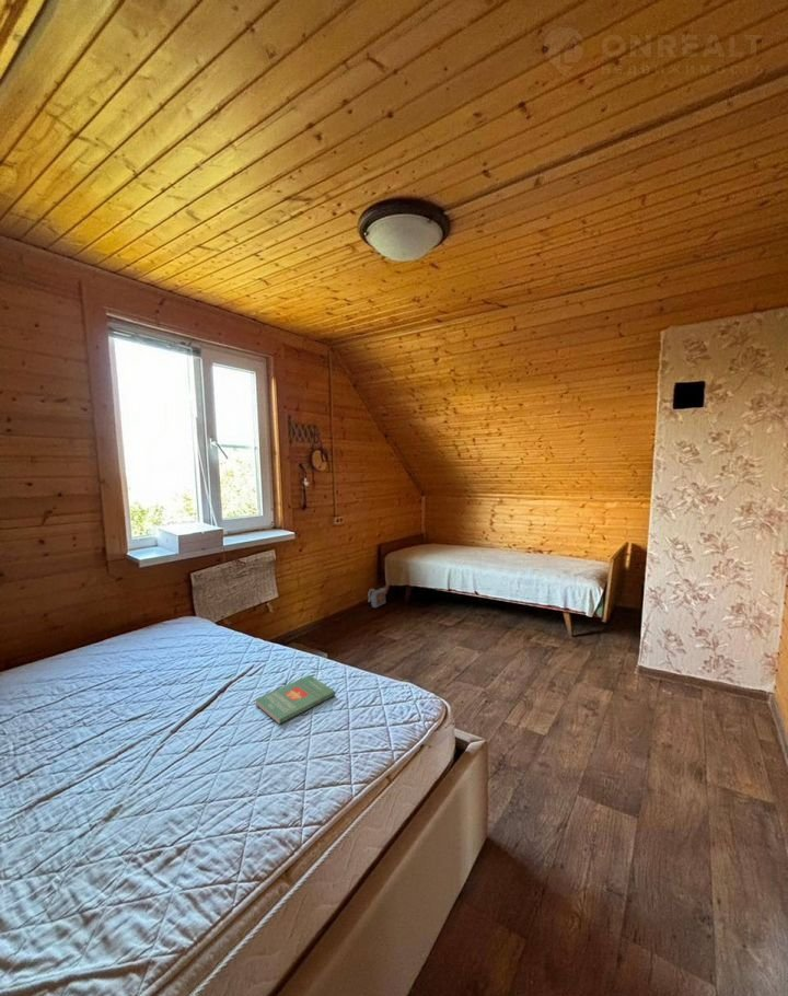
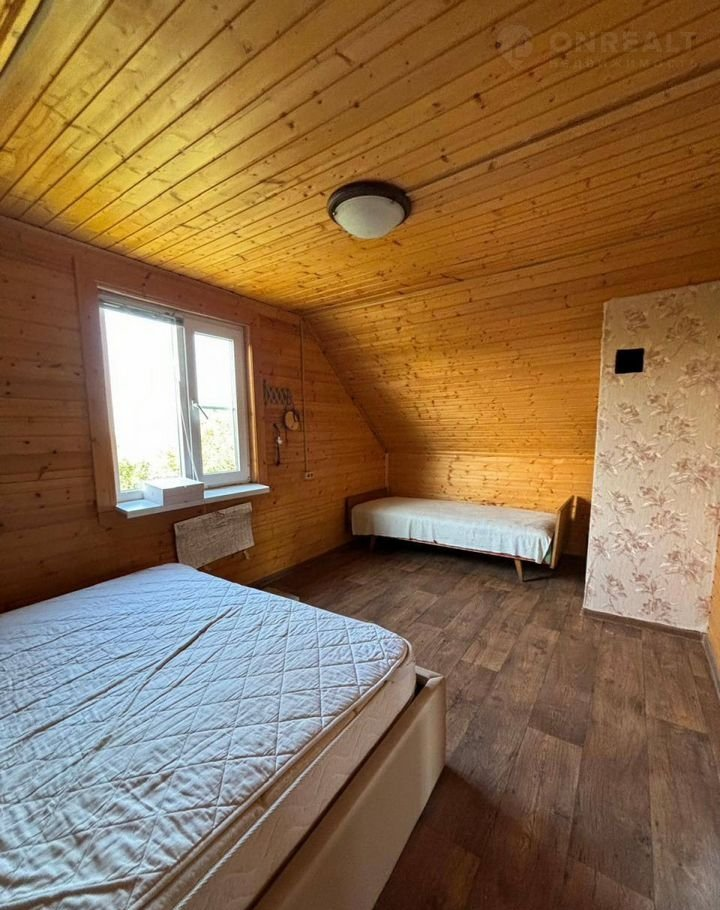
- watering can [367,583,391,609]
- book [255,674,336,726]
